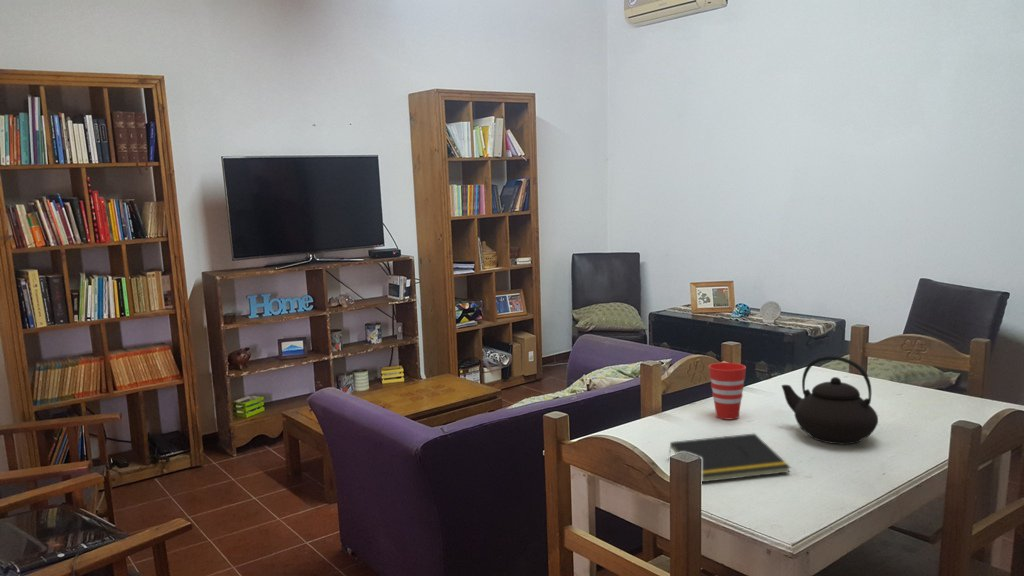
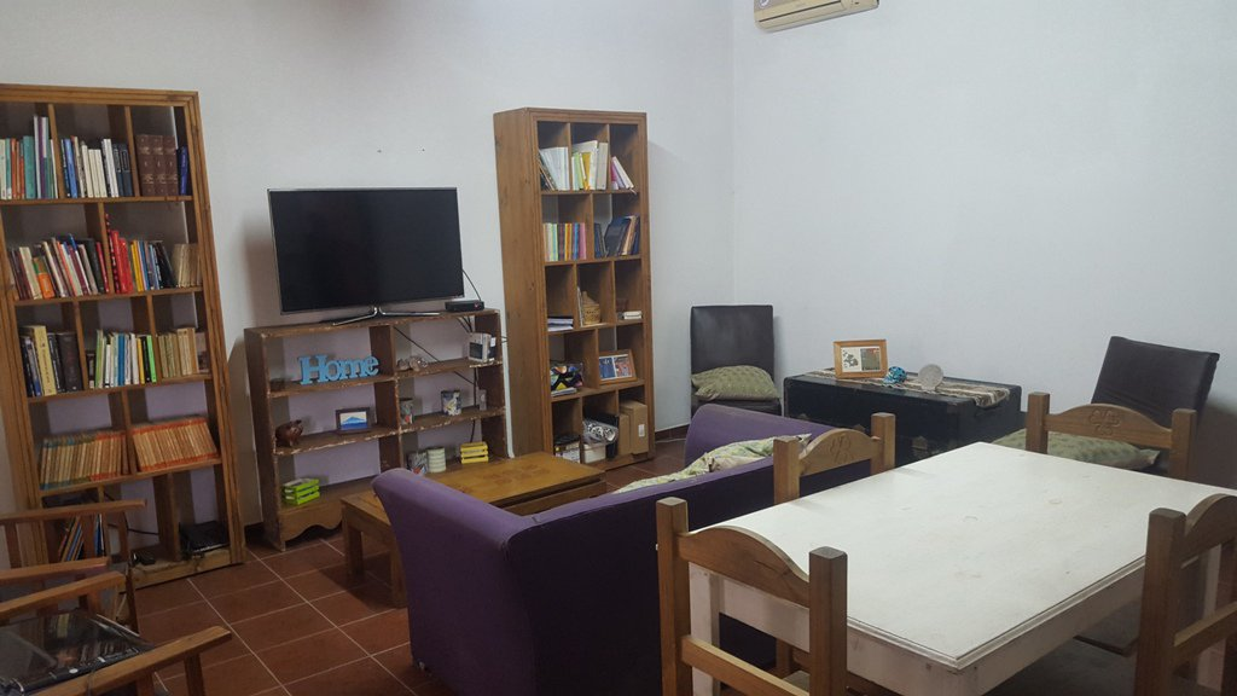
- notepad [667,432,792,483]
- teapot [781,355,879,445]
- cup [708,362,747,420]
